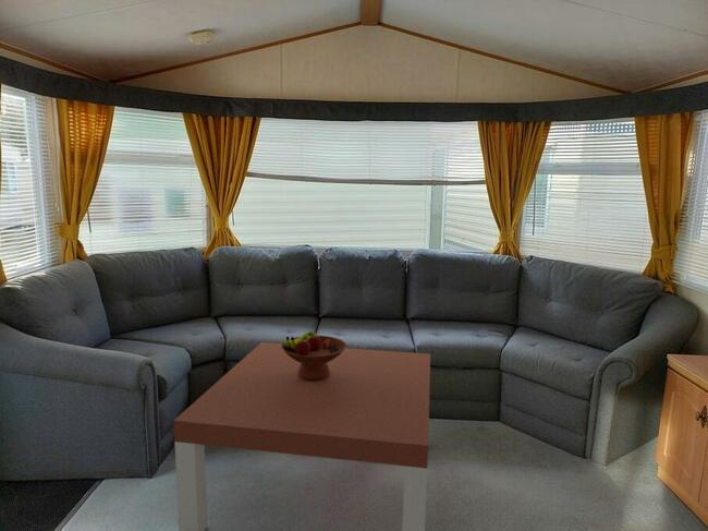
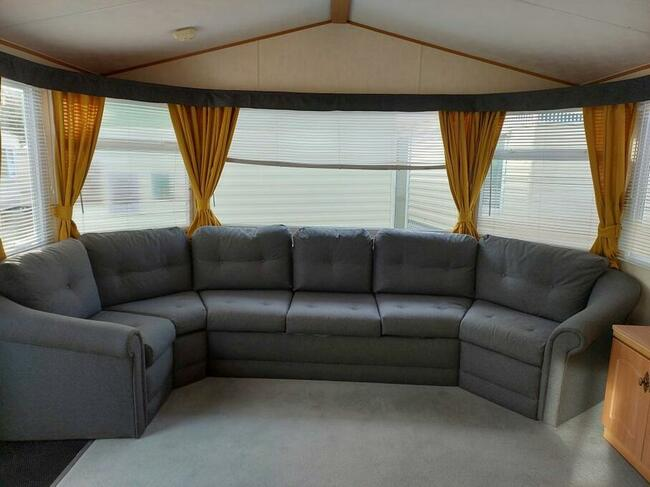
- fruit bowl [281,330,347,381]
- coffee table [173,341,431,531]
